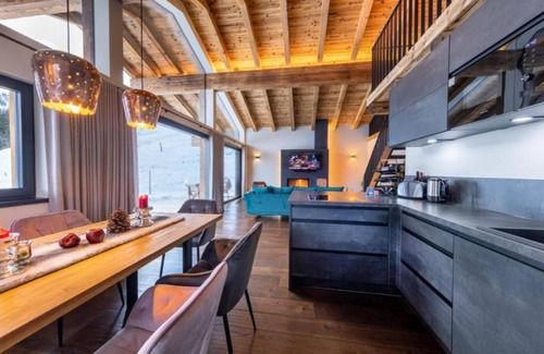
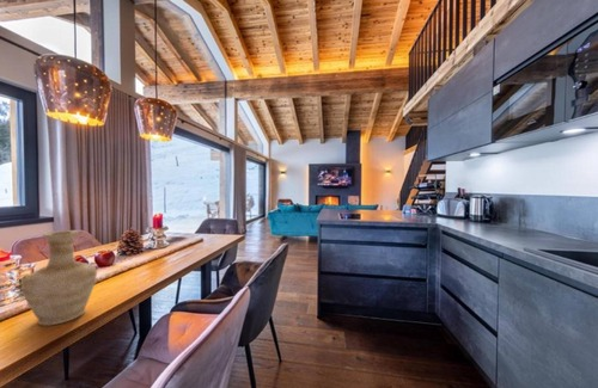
+ vase [20,229,98,327]
